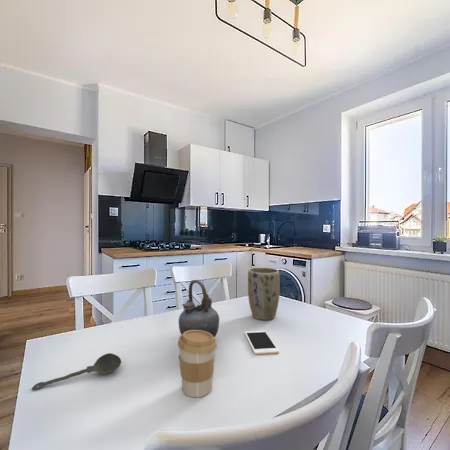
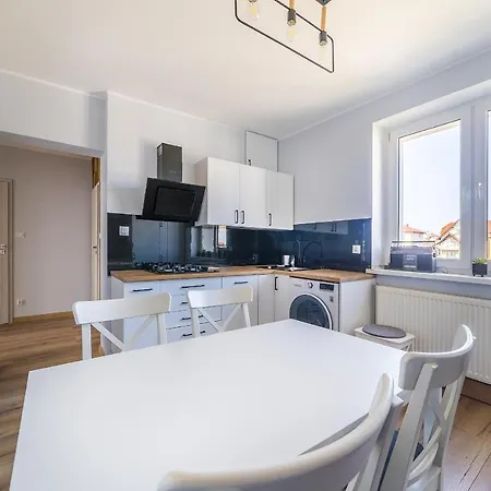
- spoon [31,352,122,391]
- coffee cup [177,330,218,398]
- cell phone [244,330,280,355]
- teapot [178,279,220,337]
- plant pot [247,267,281,321]
